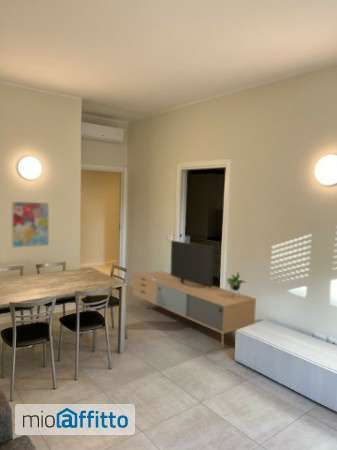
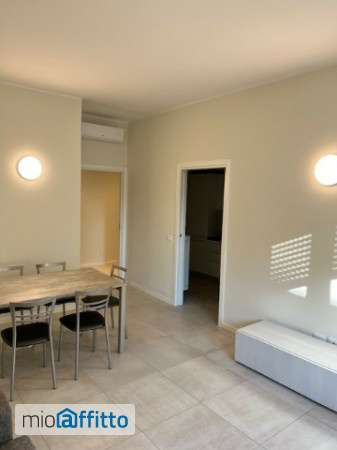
- media console [131,239,257,347]
- wall art [10,200,50,249]
